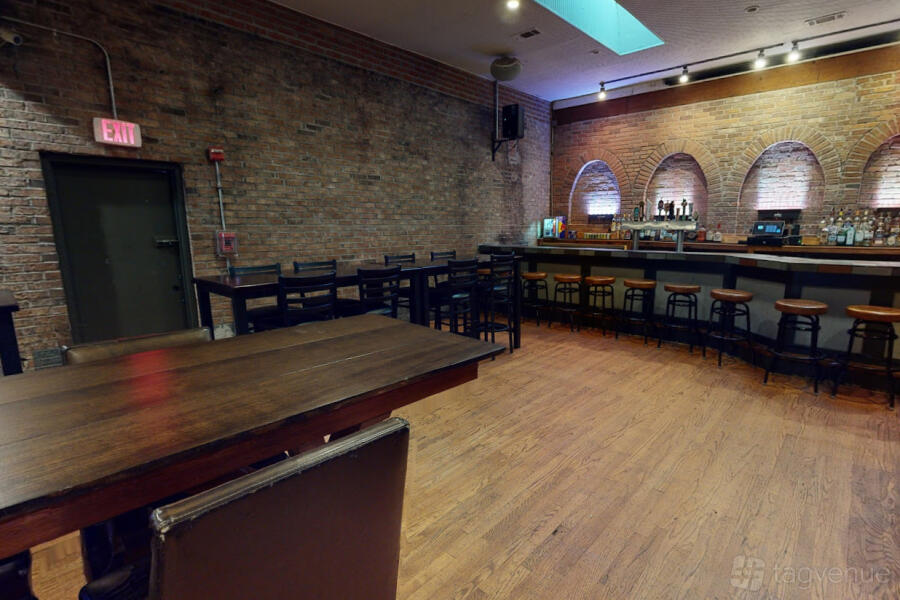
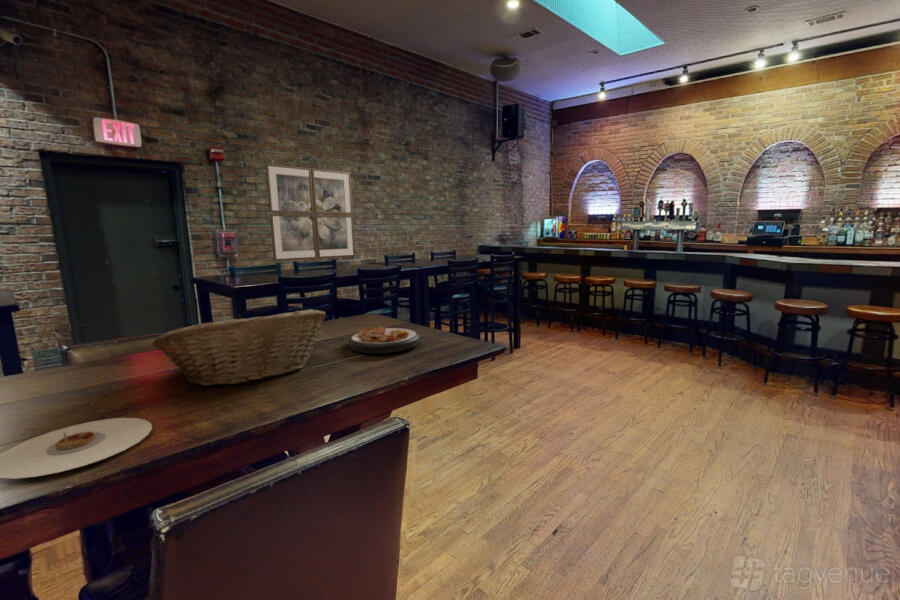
+ plate [0,417,153,480]
+ plate [347,326,420,354]
+ fruit basket [151,308,327,387]
+ wall art [264,163,356,262]
